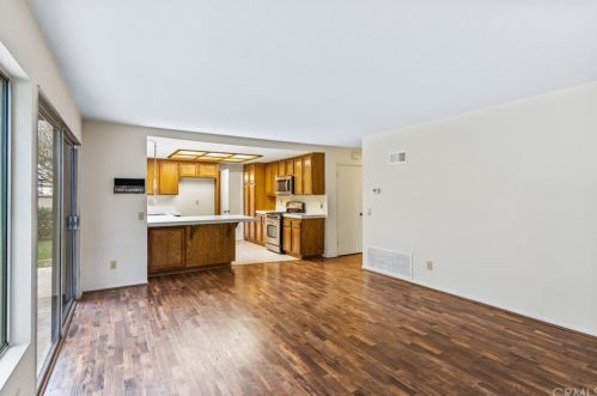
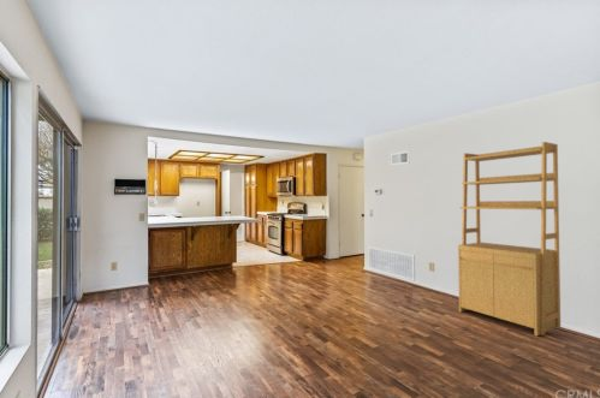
+ shelving unit [457,141,562,337]
